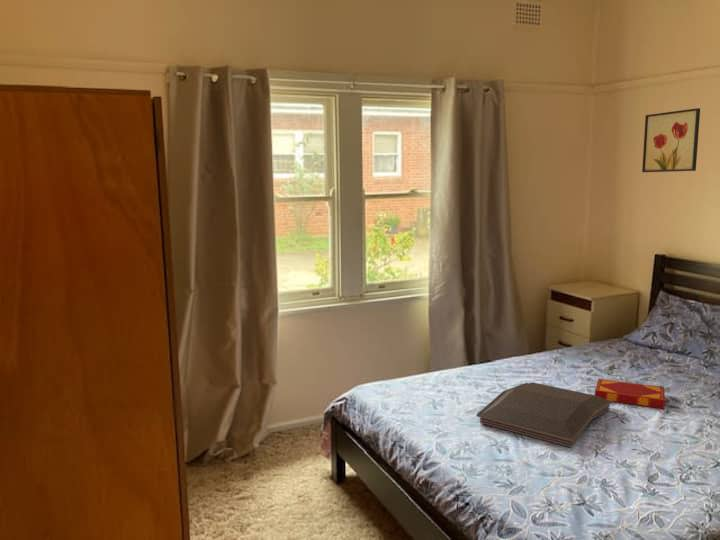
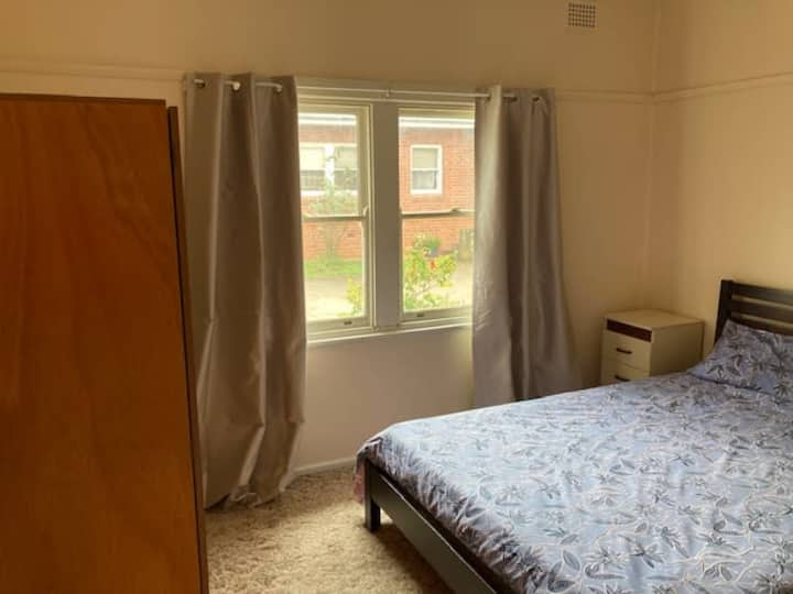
- wall art [641,107,701,173]
- hardback book [594,378,666,410]
- serving tray [476,381,614,448]
